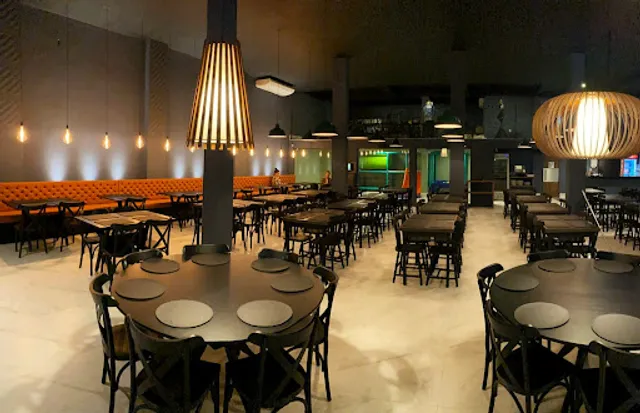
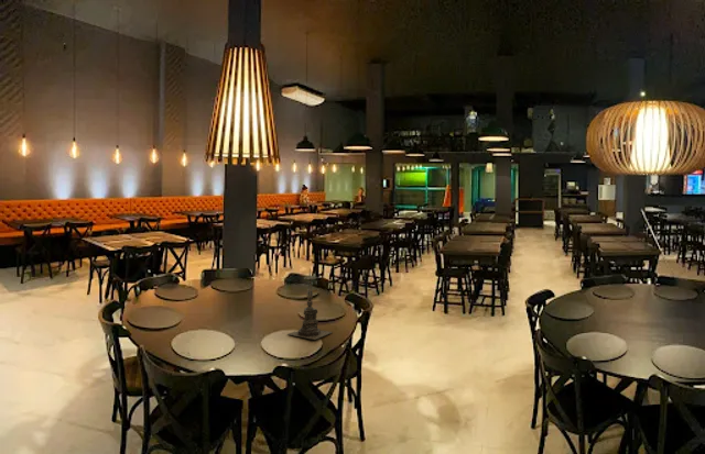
+ candle holder [288,268,333,341]
